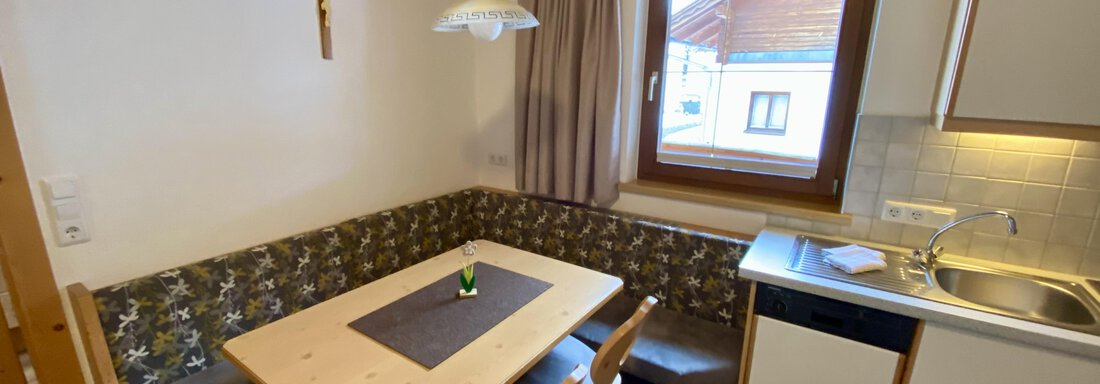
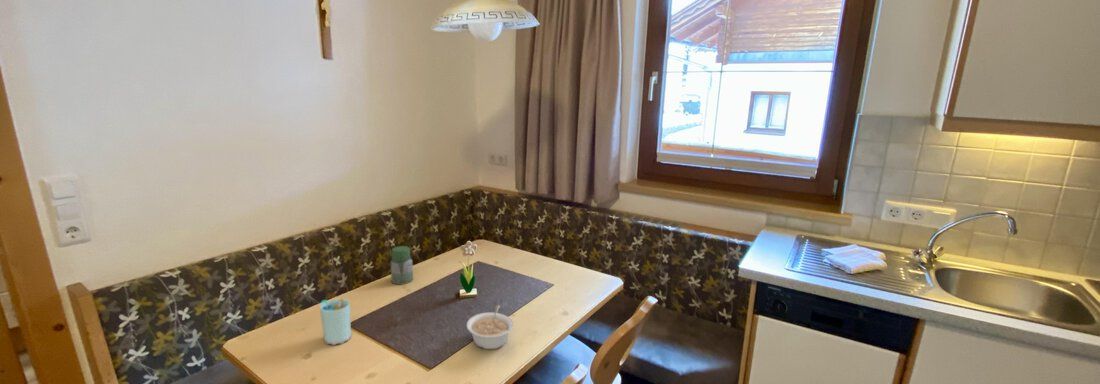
+ legume [466,304,514,350]
+ jar [389,245,414,286]
+ cup [319,297,352,346]
